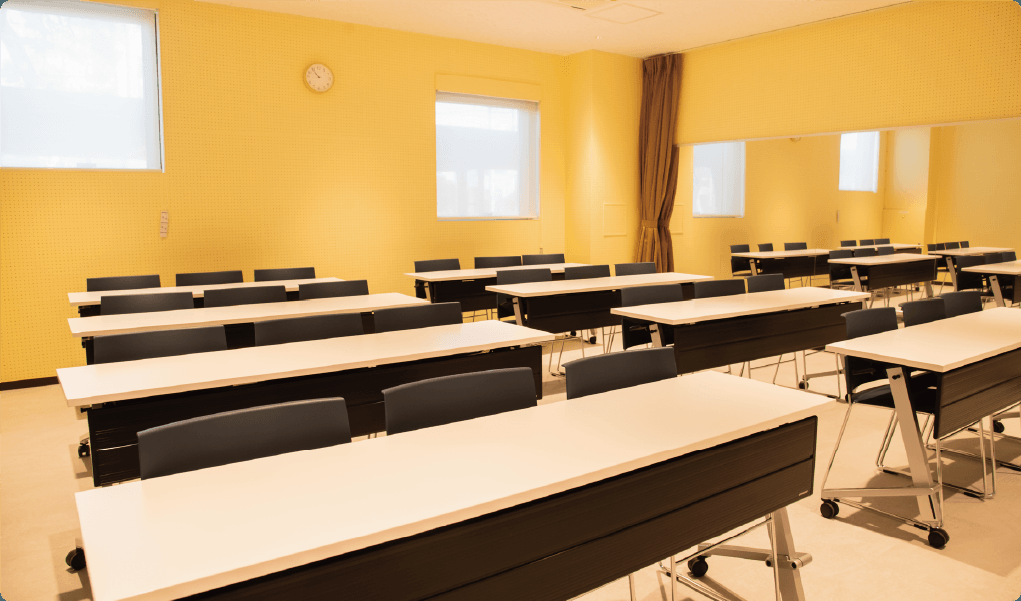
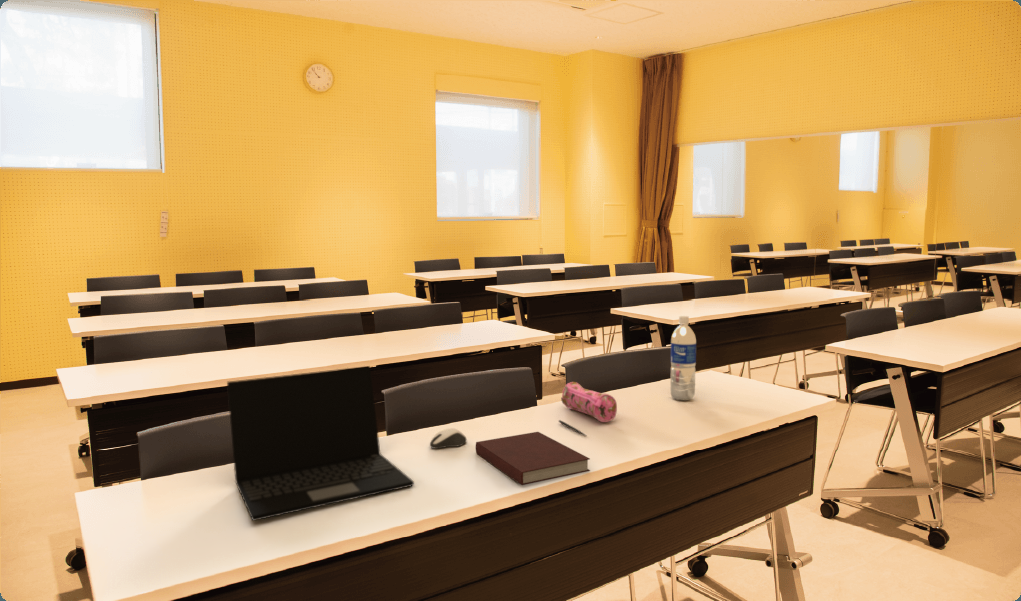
+ pen [558,419,588,437]
+ notebook [475,431,591,486]
+ laptop [226,365,415,522]
+ computer mouse [429,427,467,450]
+ pencil case [560,381,618,423]
+ water bottle [670,315,697,402]
